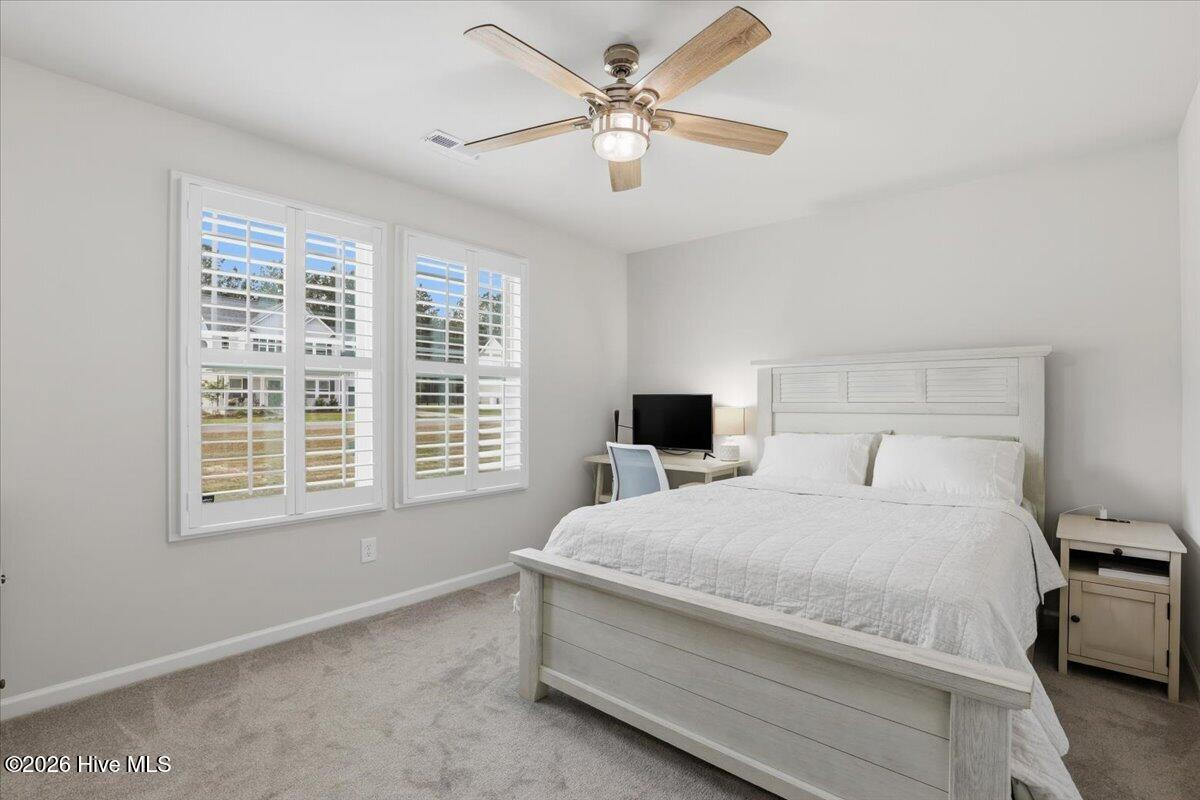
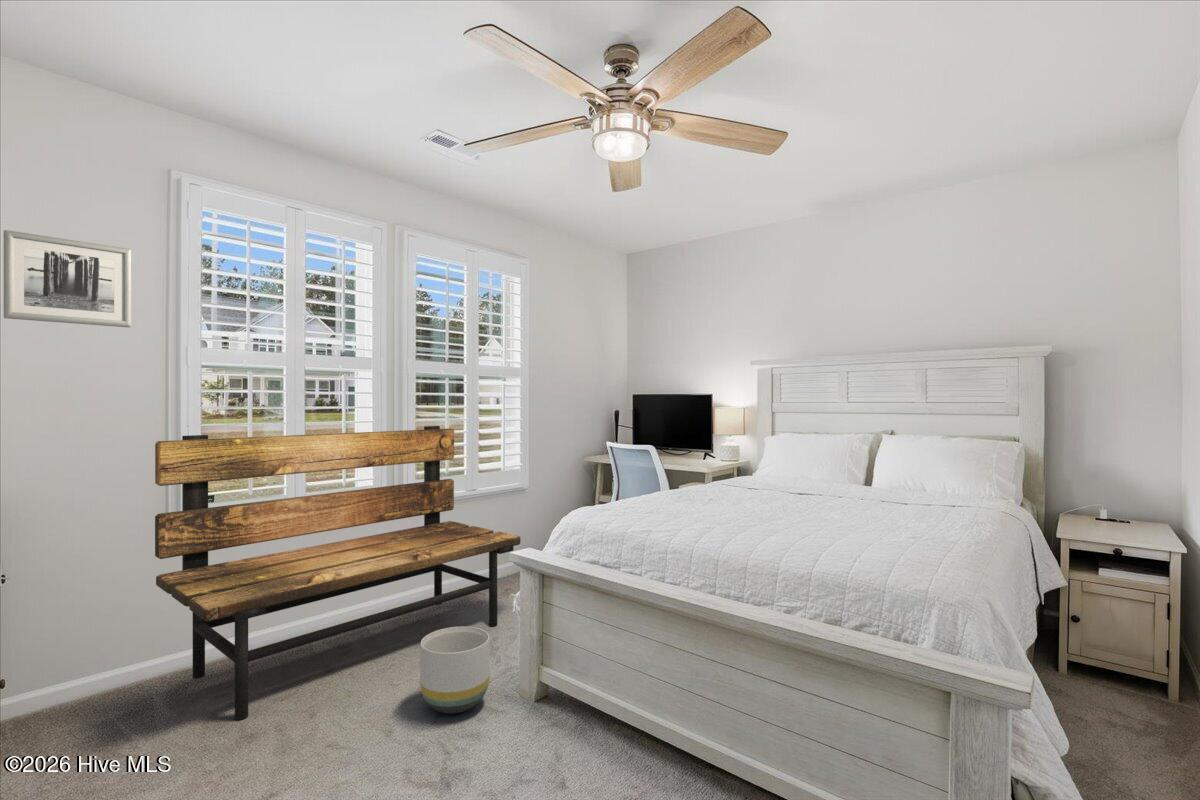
+ wall art [3,229,132,328]
+ bench [154,425,521,721]
+ planter [419,626,491,715]
